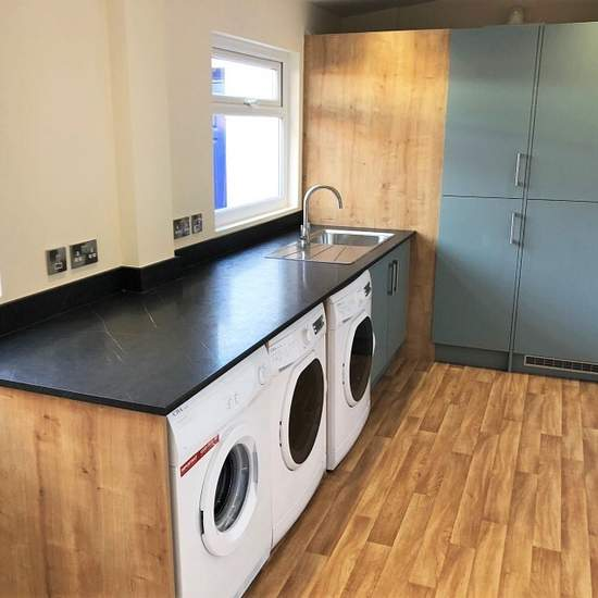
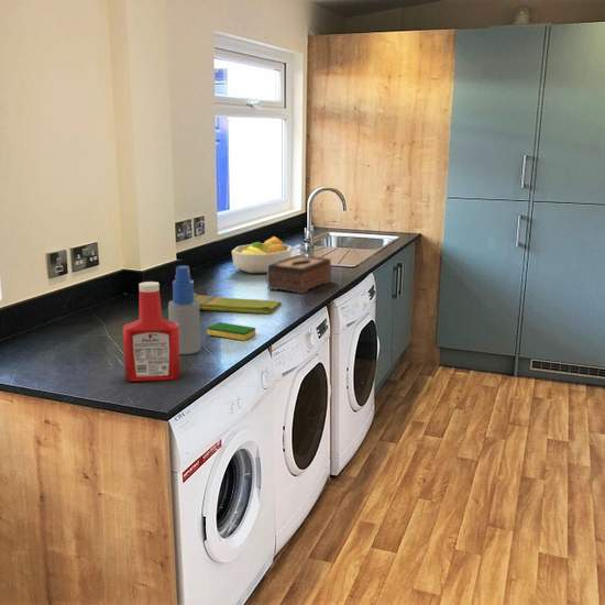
+ dish sponge [207,321,256,341]
+ spray bottle [167,265,201,355]
+ fruit bowl [231,235,293,274]
+ soap bottle [122,280,182,383]
+ tissue box [265,254,332,295]
+ dish towel [194,293,283,316]
